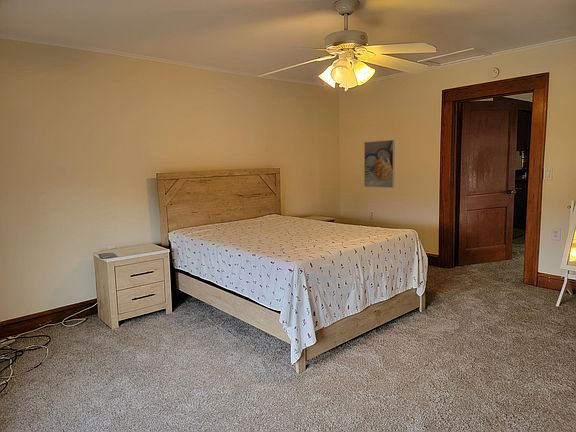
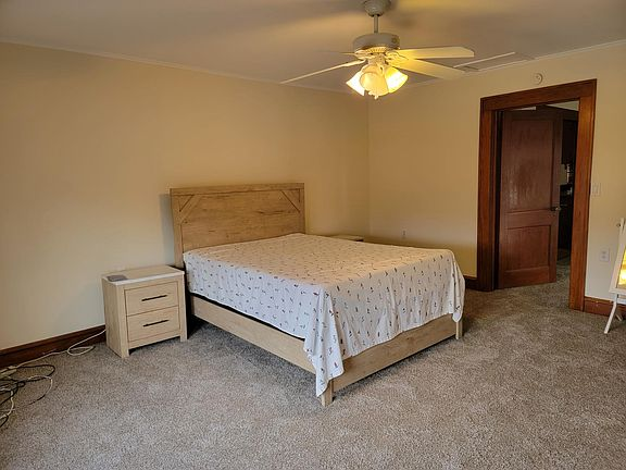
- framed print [363,139,396,189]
